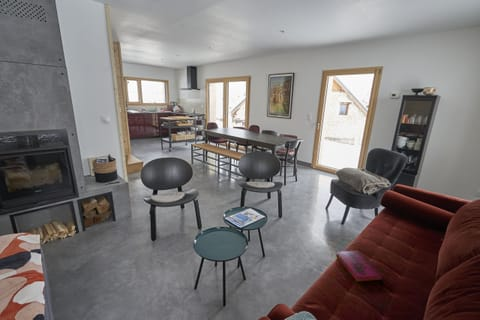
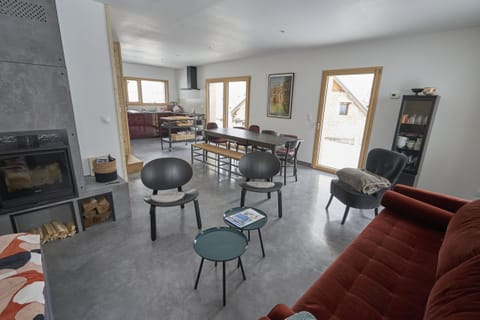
- hardback book [335,250,384,283]
